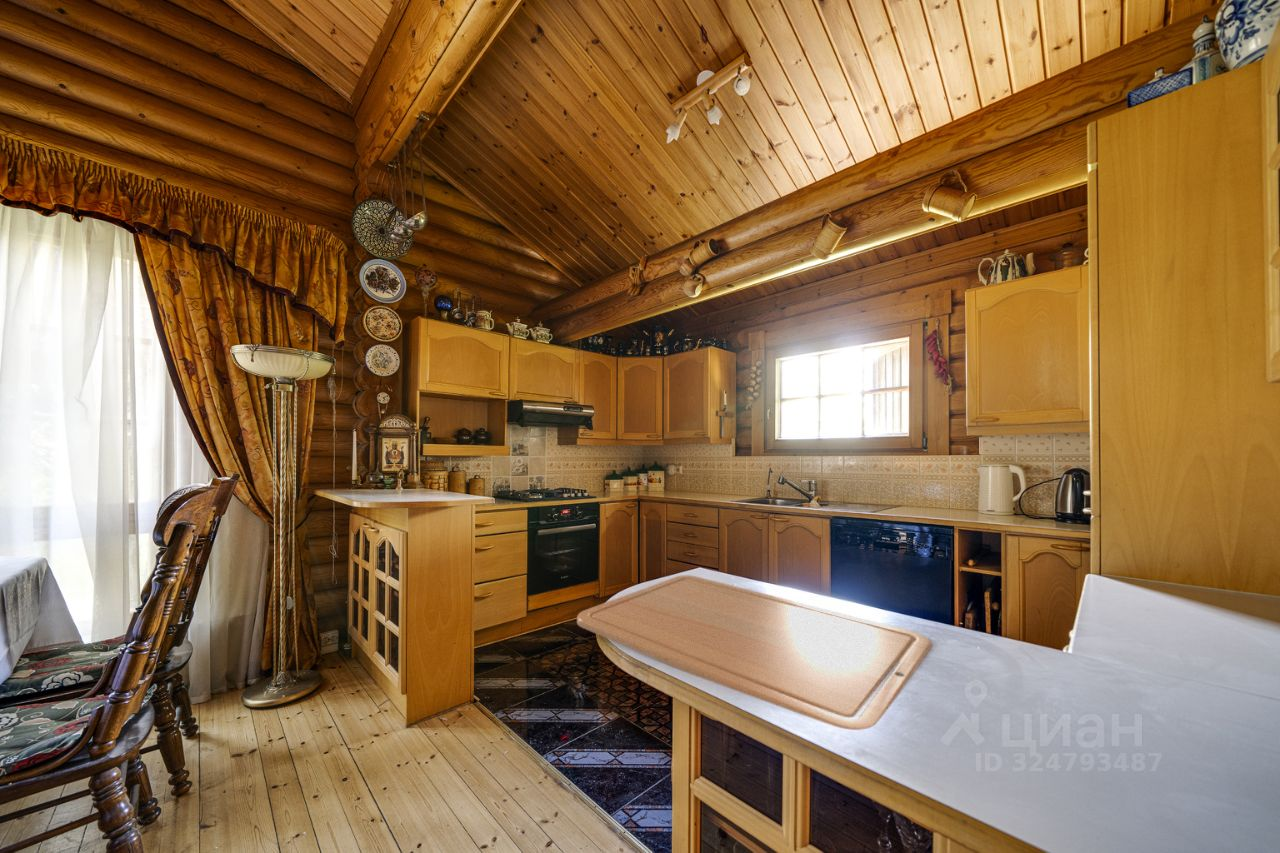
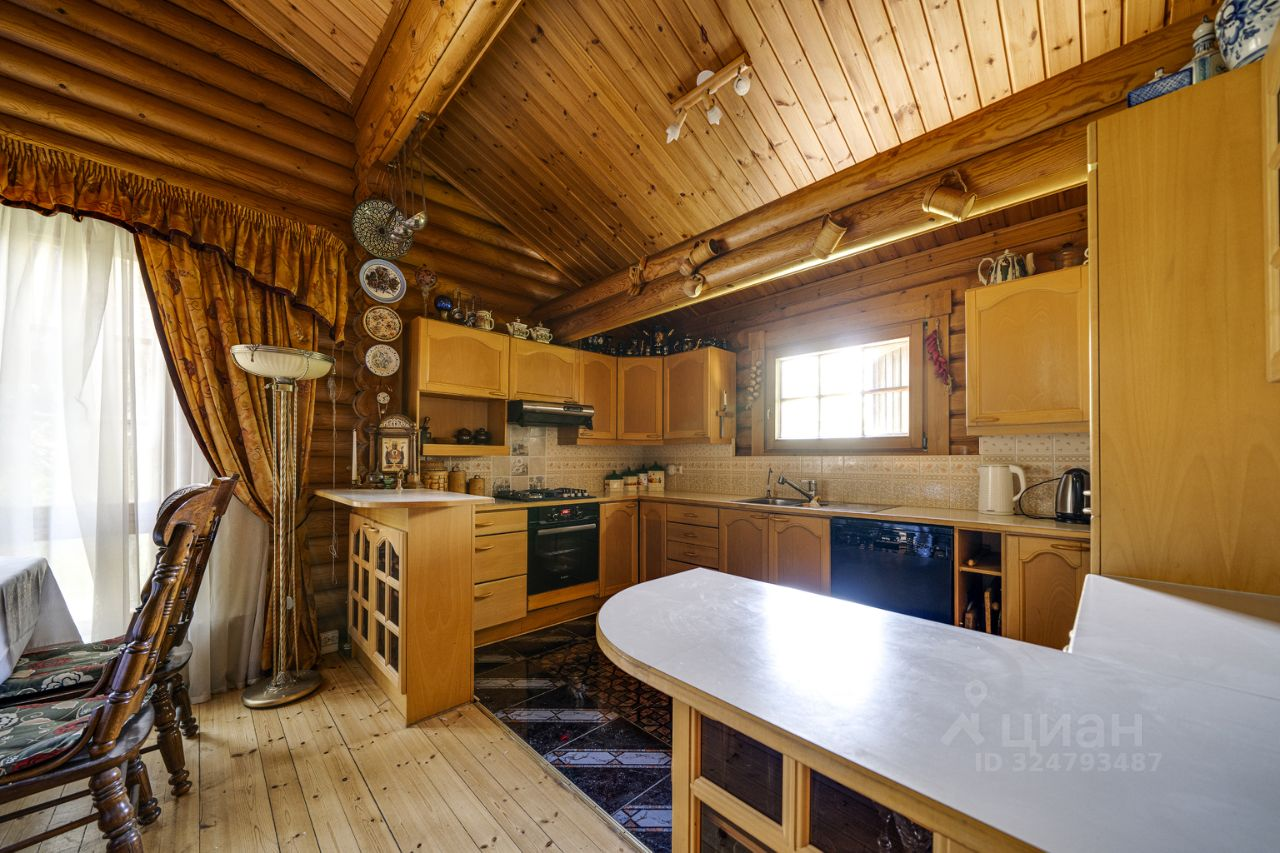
- chopping board [576,574,933,731]
